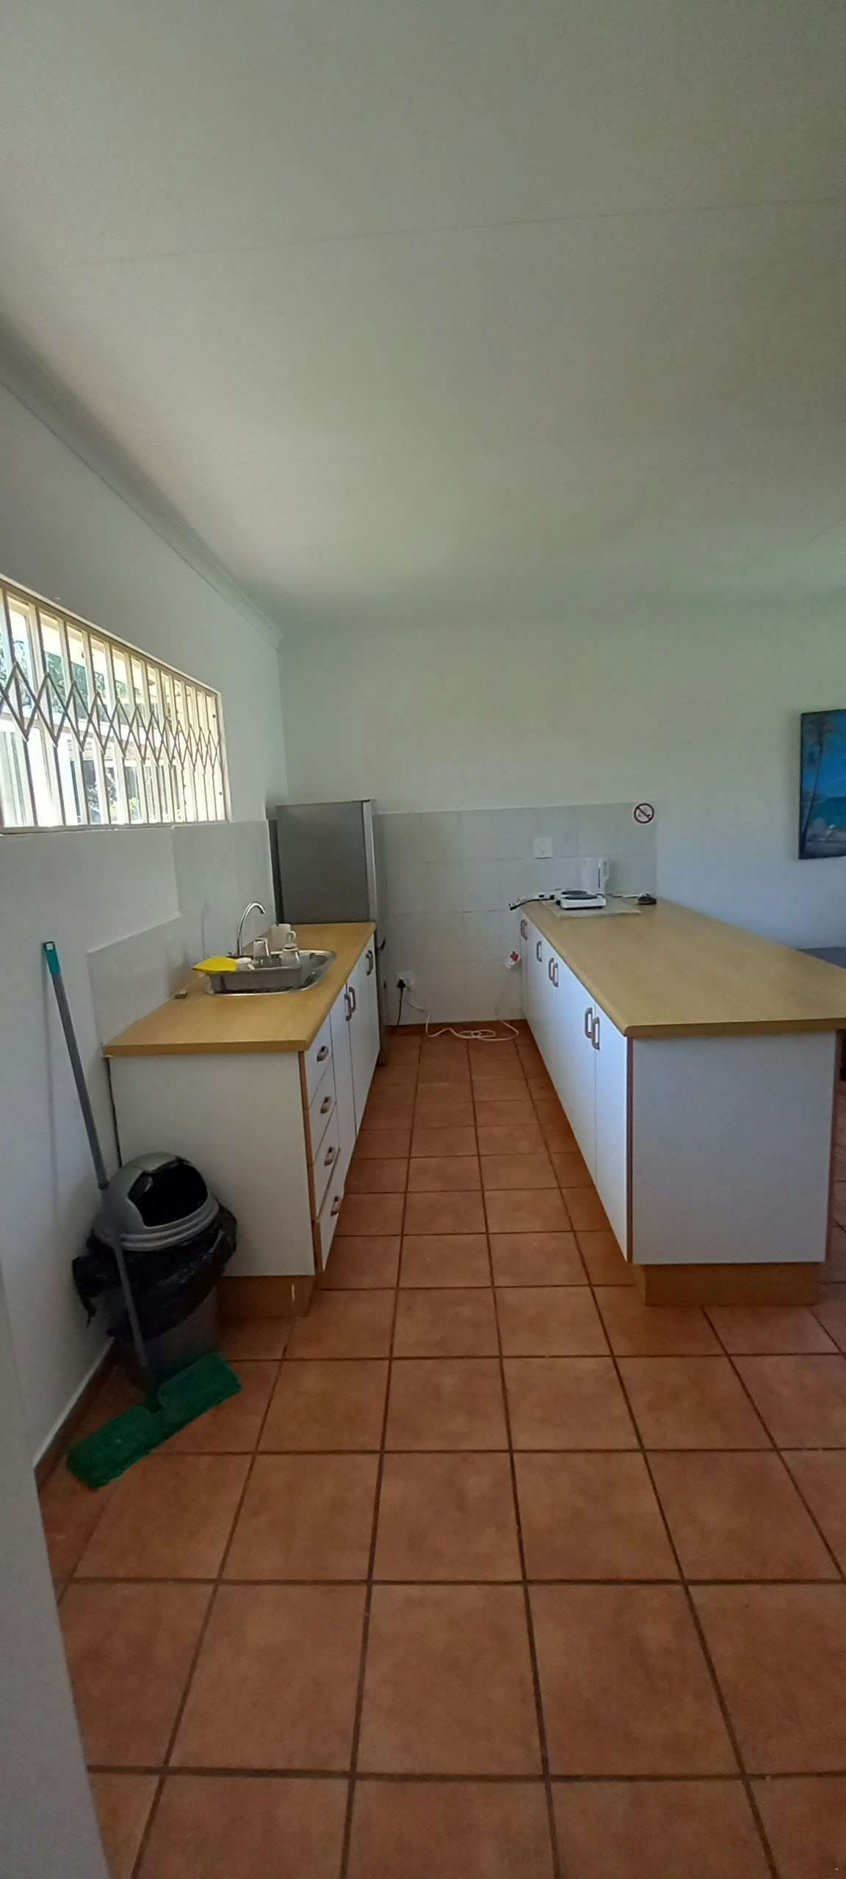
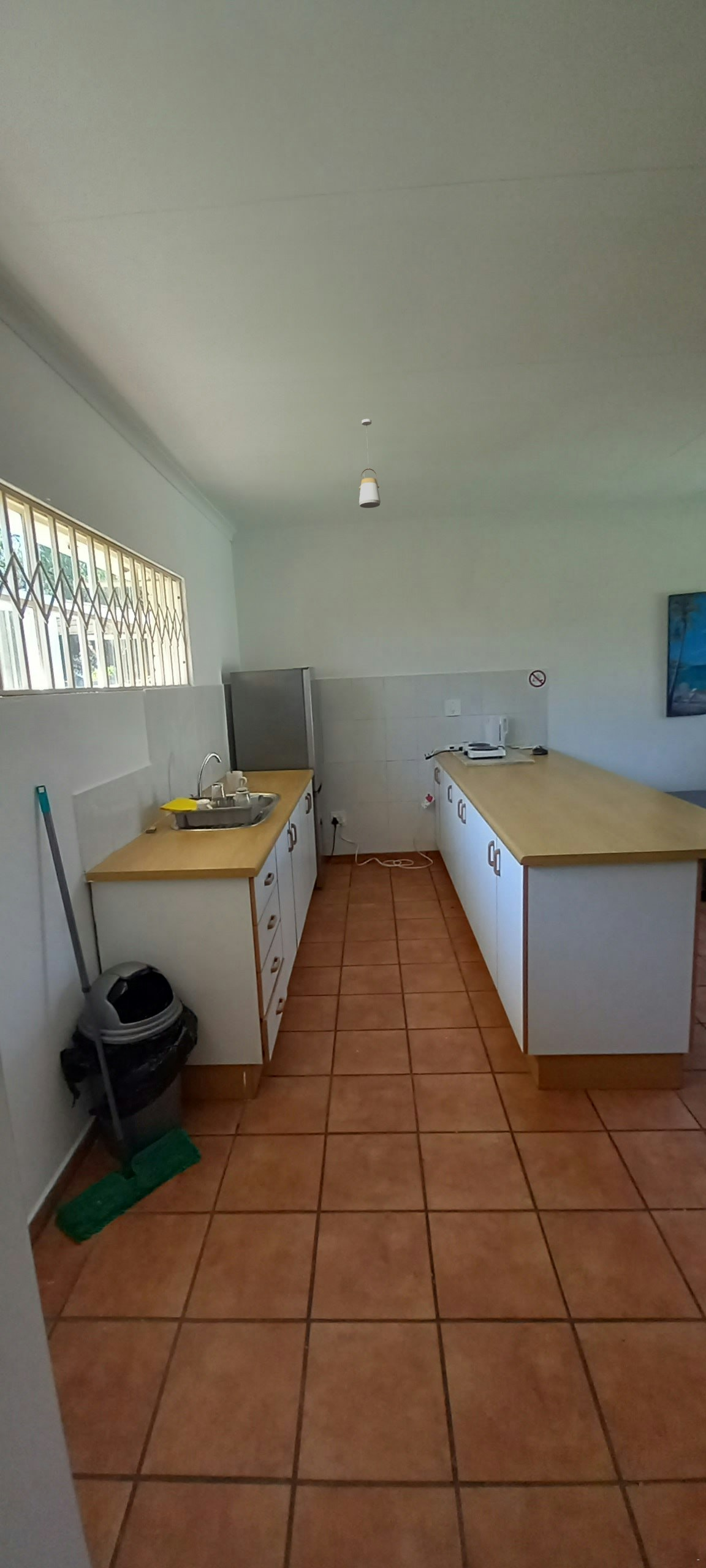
+ pendant light [359,418,381,508]
